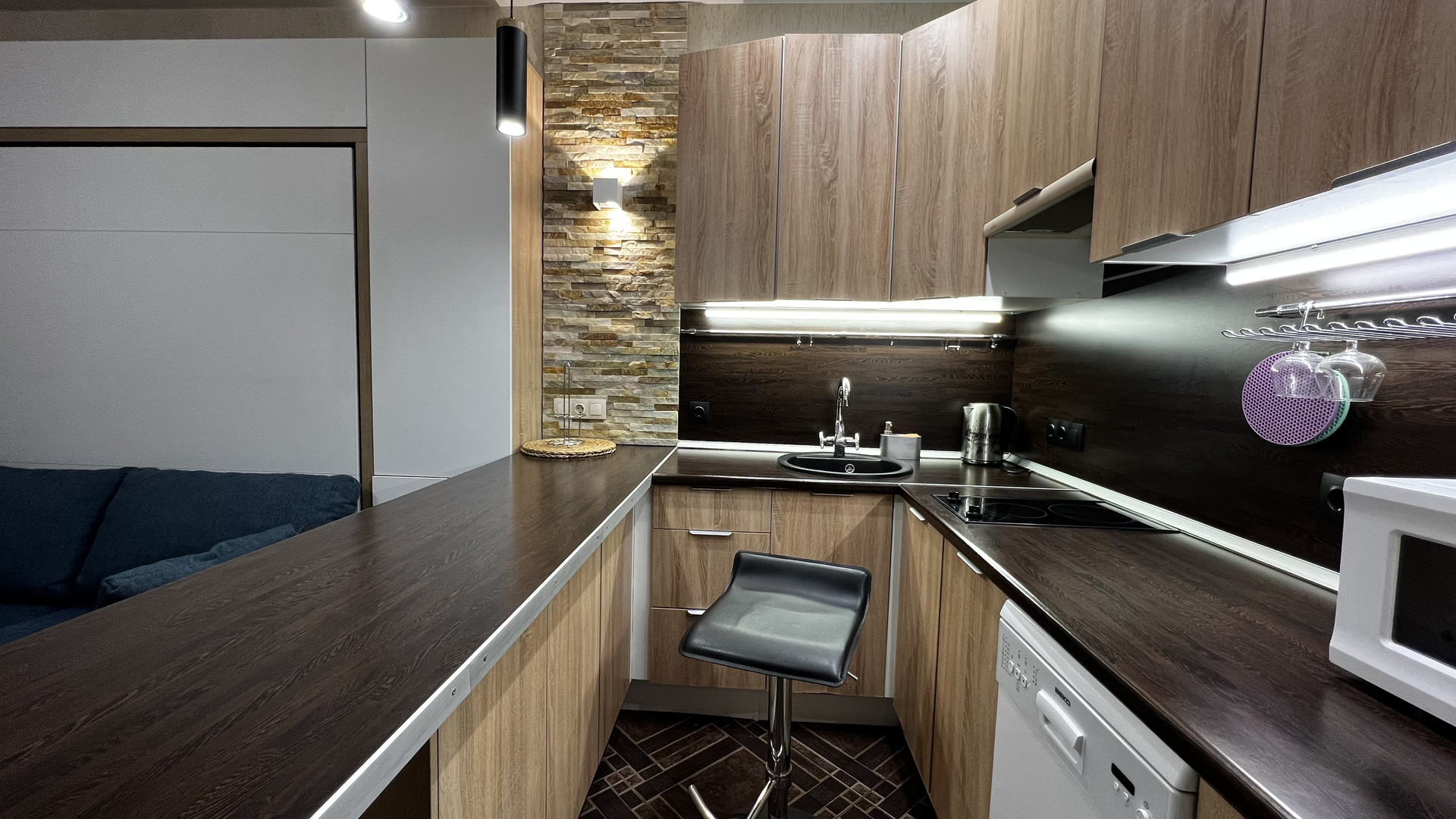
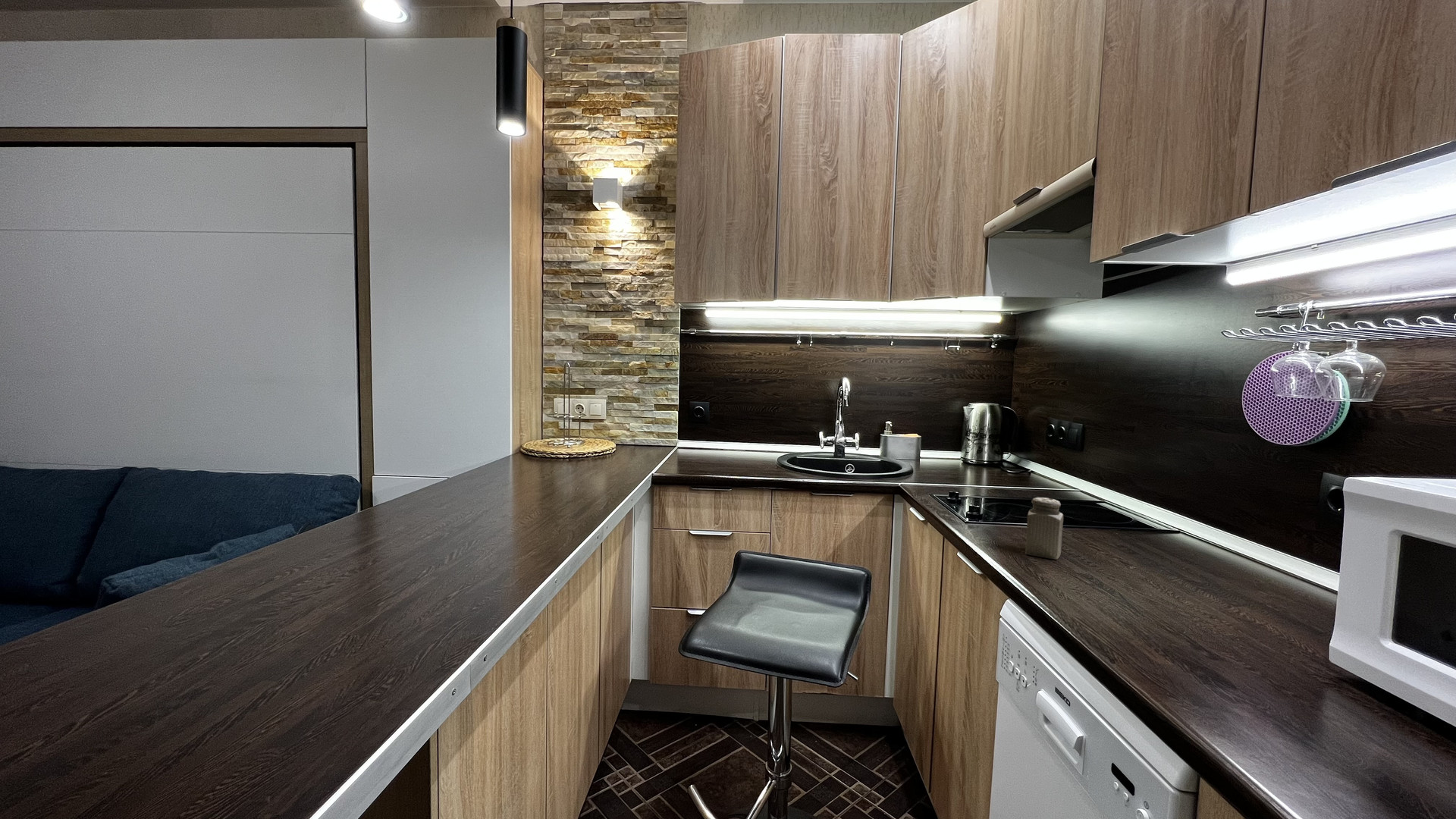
+ salt shaker [1025,497,1064,560]
